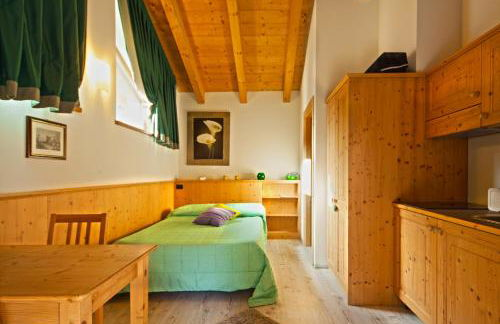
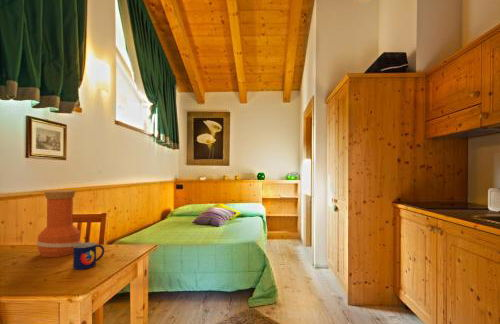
+ vase [35,189,82,258]
+ mug [72,241,105,271]
